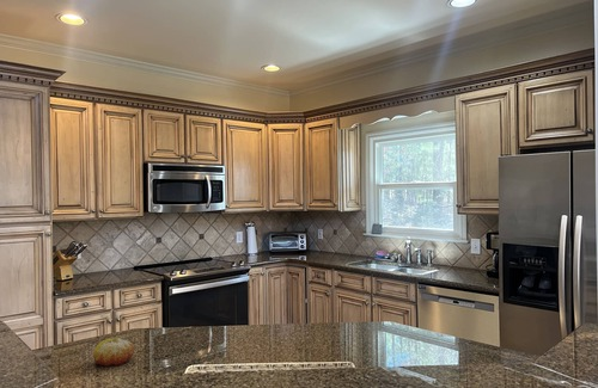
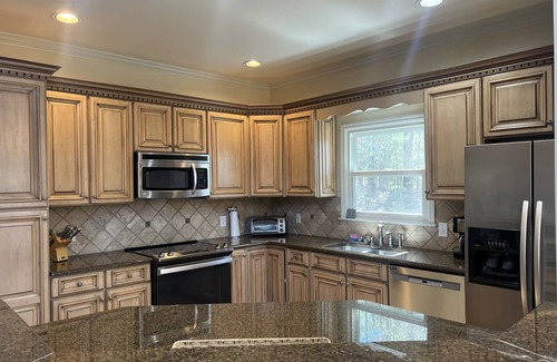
- fruit [92,337,135,368]
